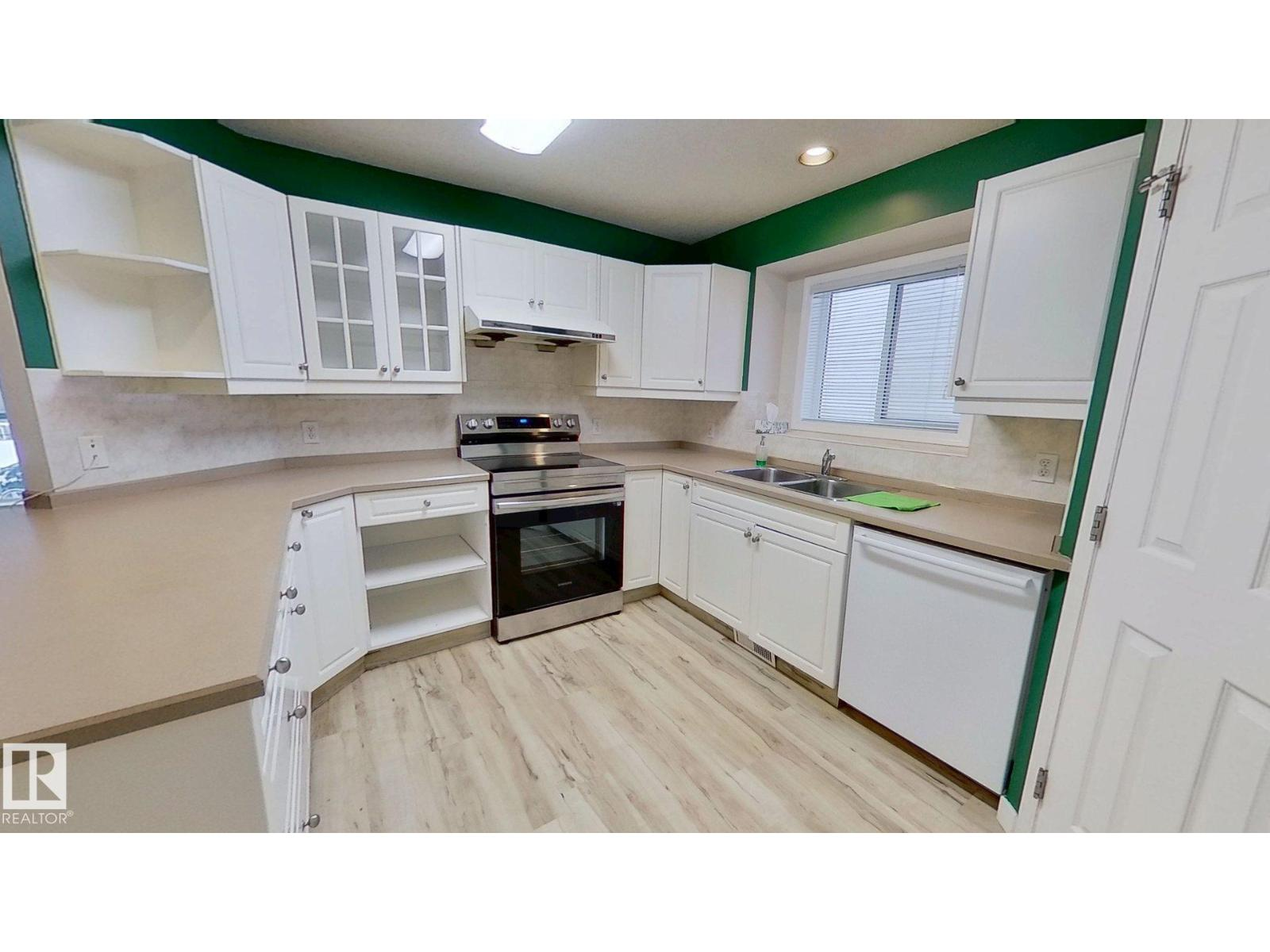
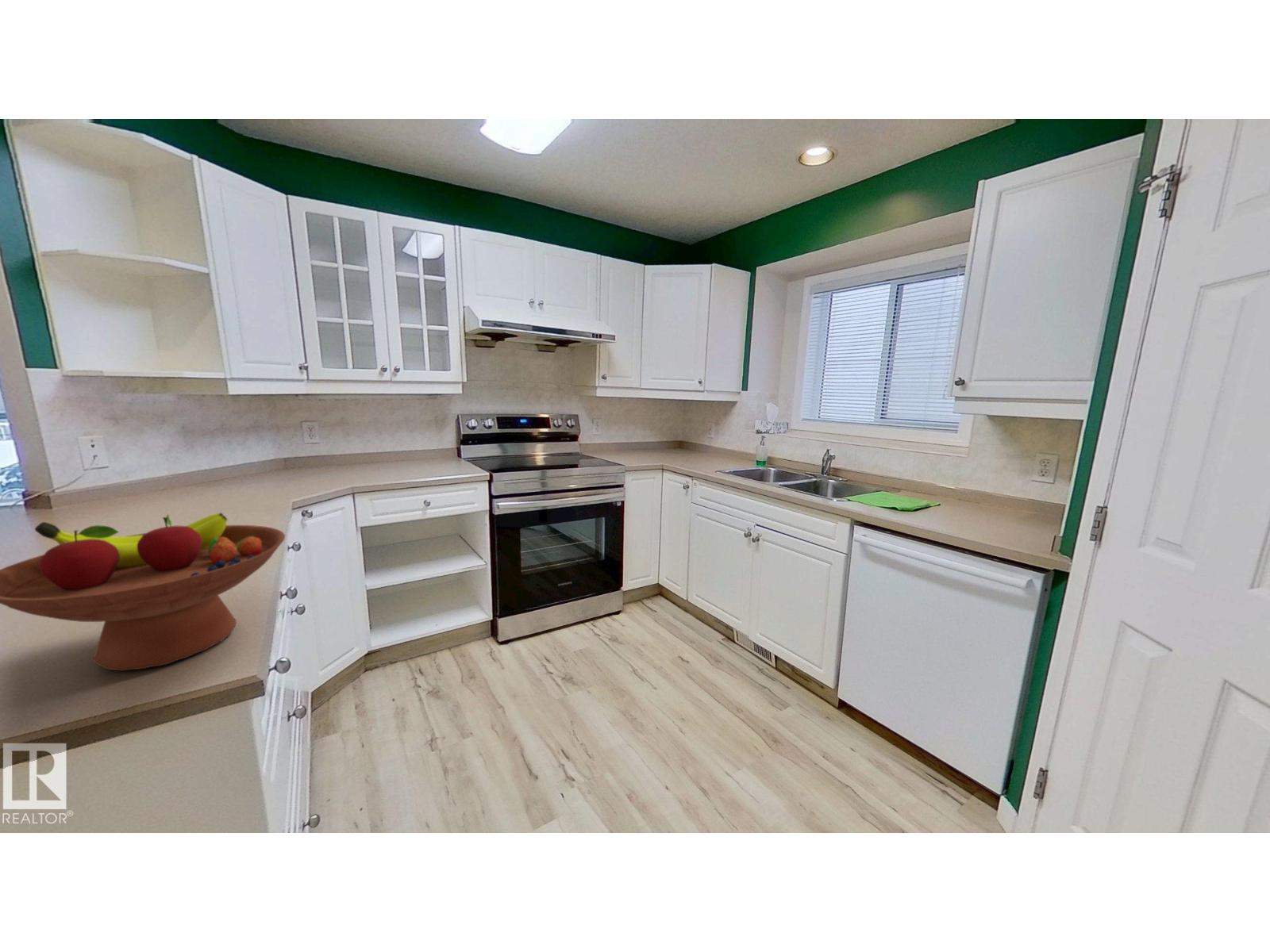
+ fruit bowl [0,512,286,672]
